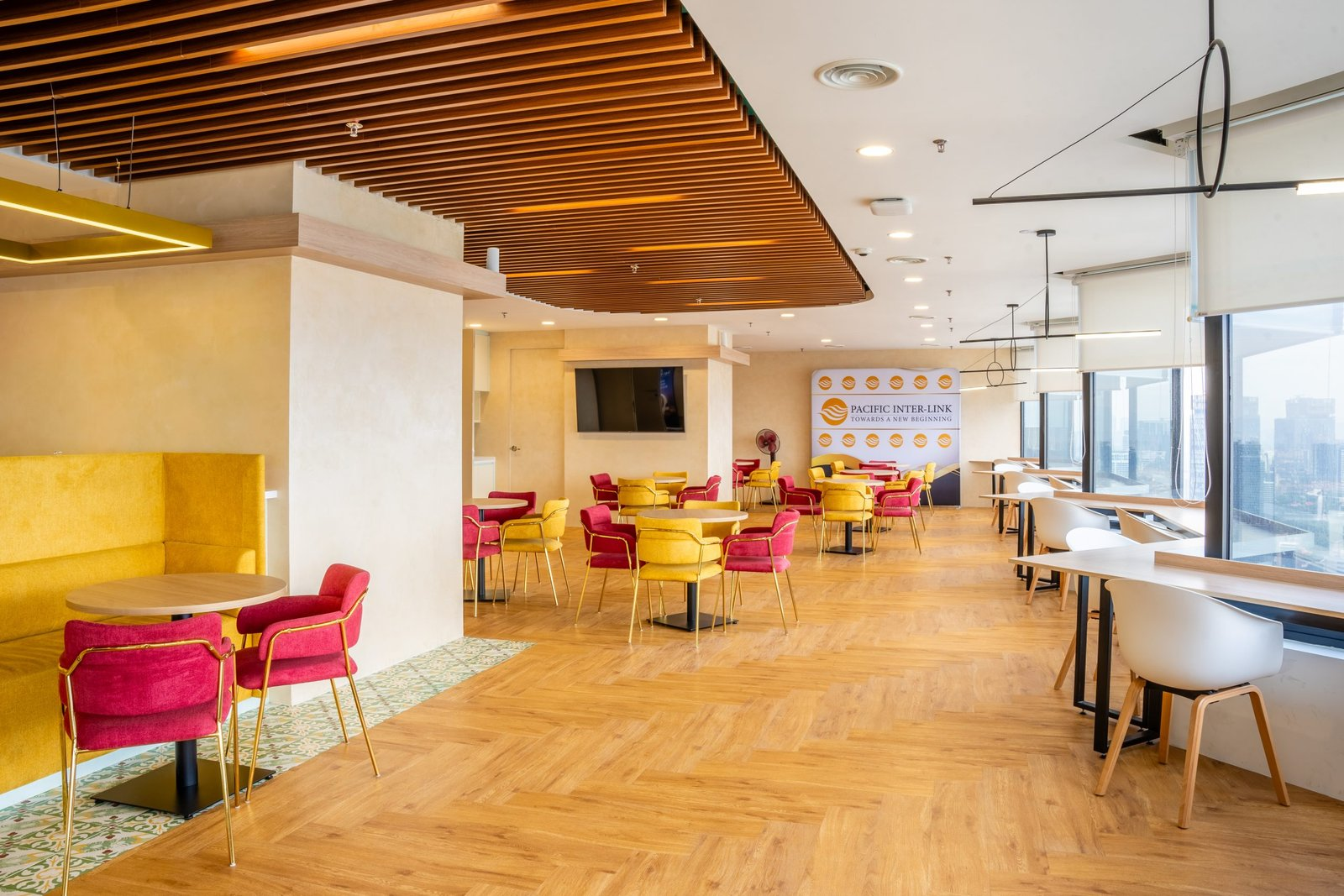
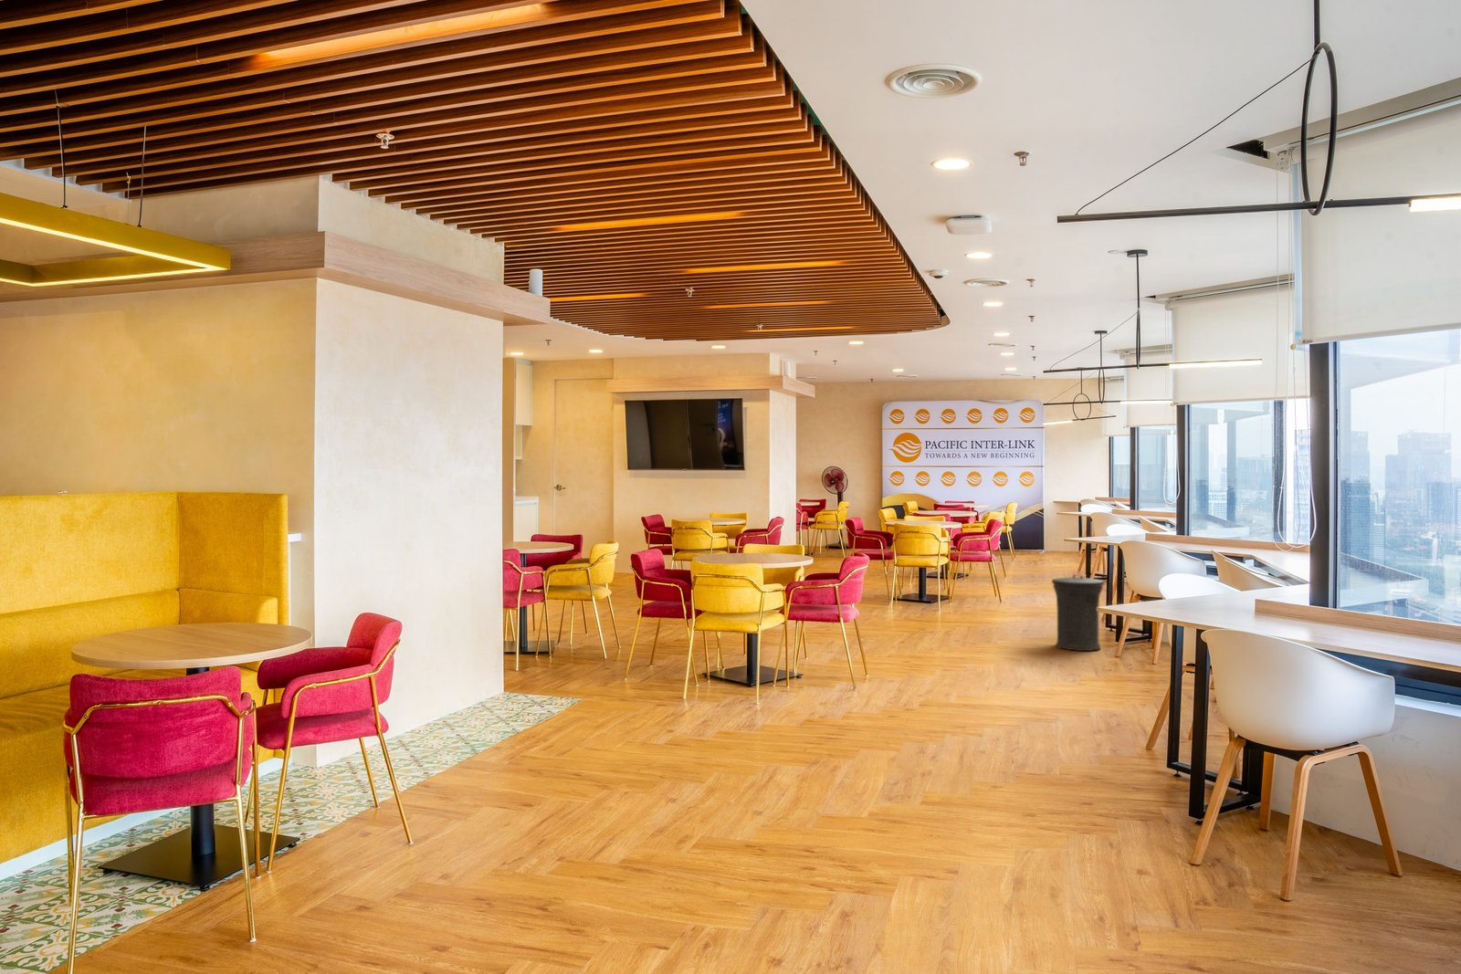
+ trash can [1051,573,1104,652]
